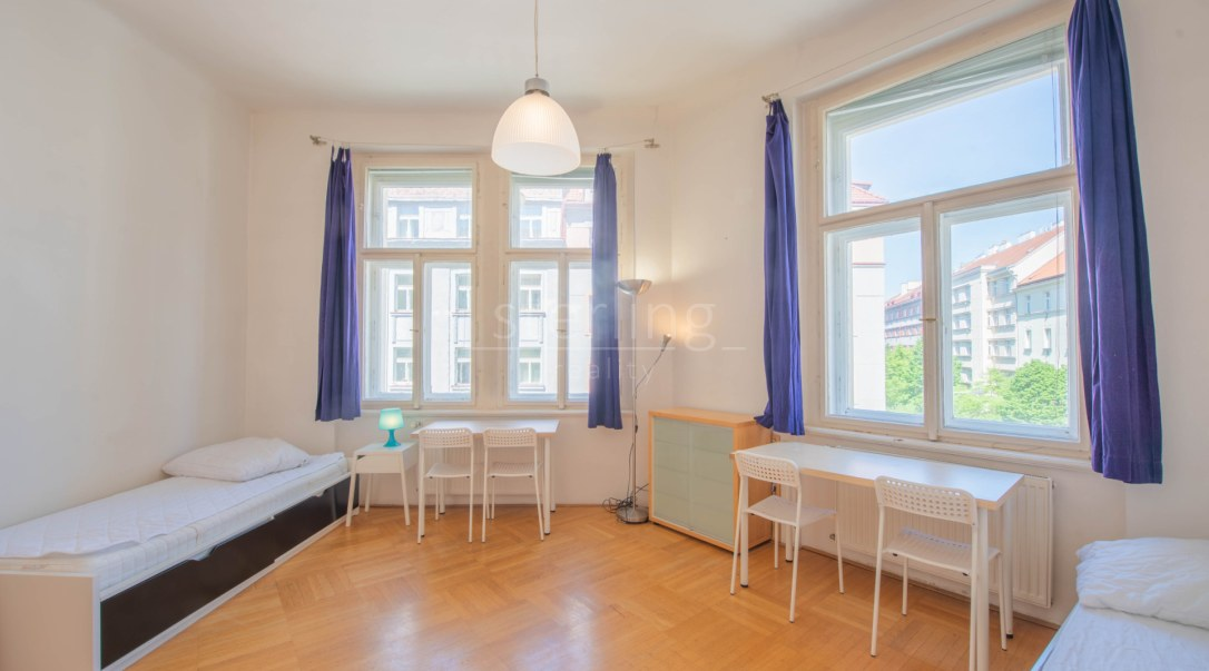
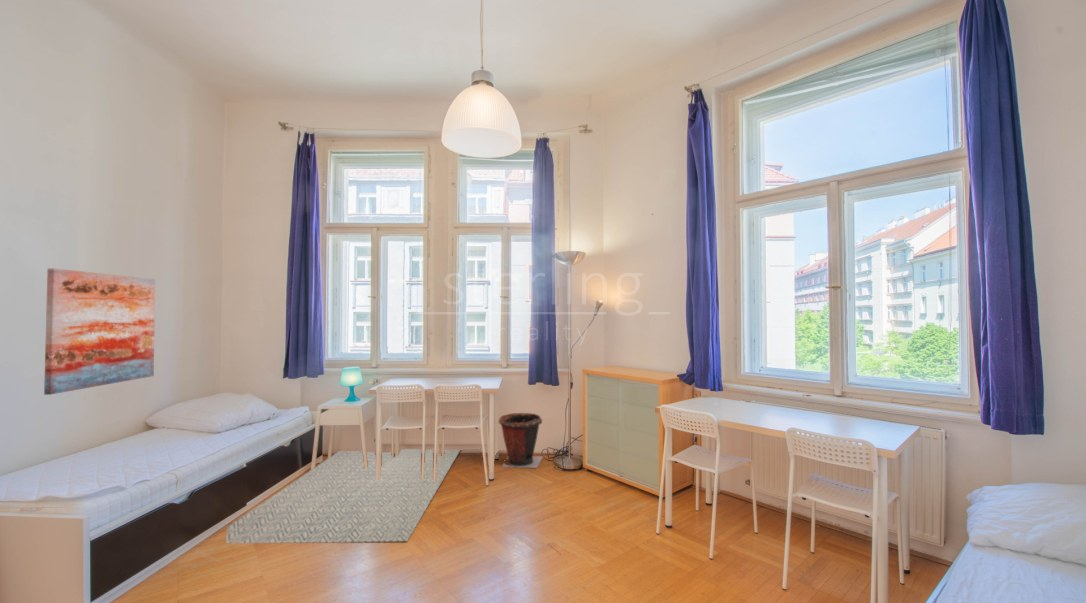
+ waste bin [498,412,544,469]
+ wall art [43,268,156,396]
+ rug [225,447,461,544]
